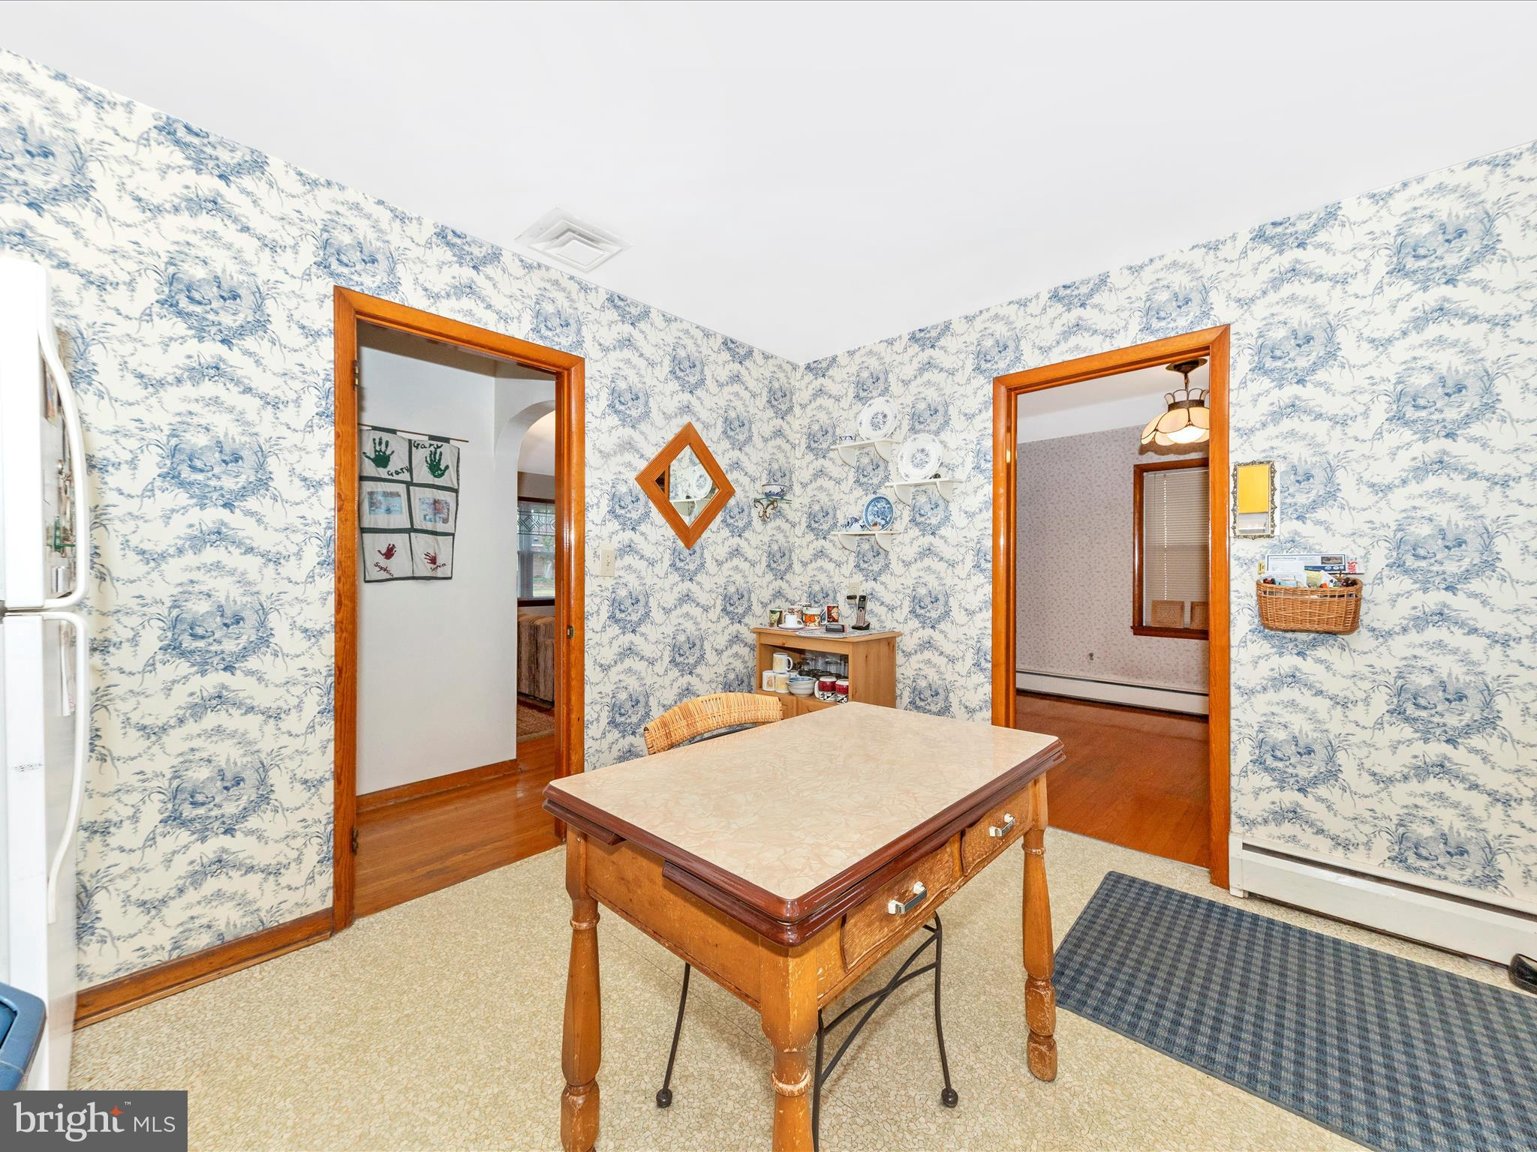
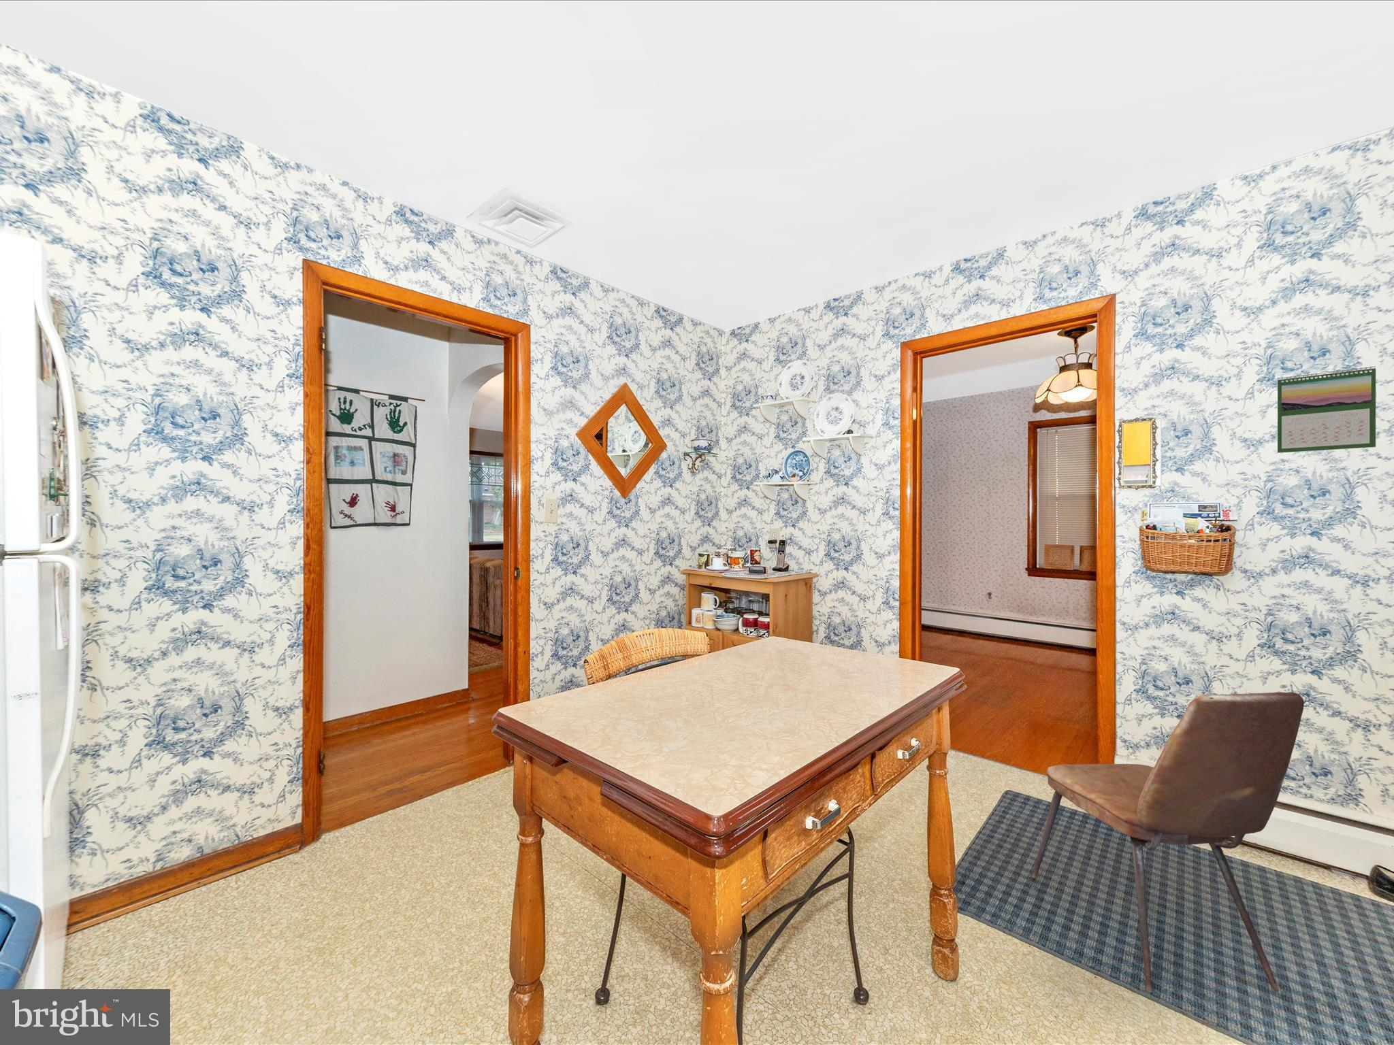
+ dining chair [1032,692,1305,993]
+ calendar [1277,366,1376,453]
